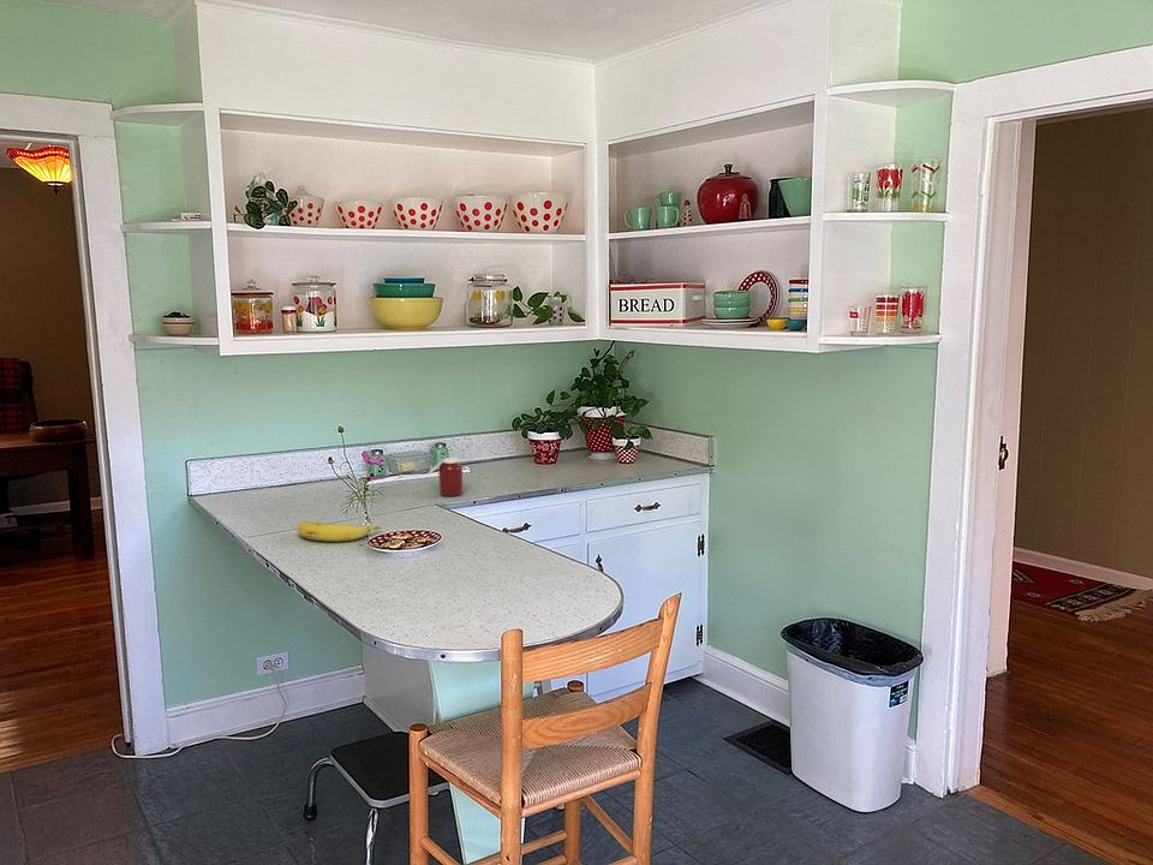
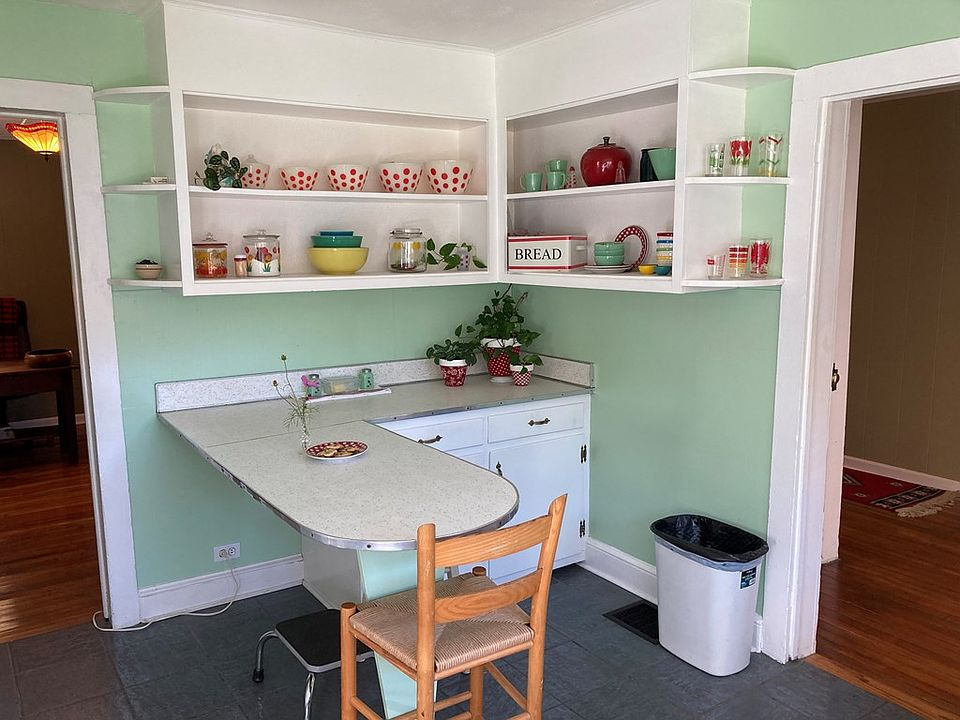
- jar [426,457,464,497]
- fruit [297,520,383,543]
